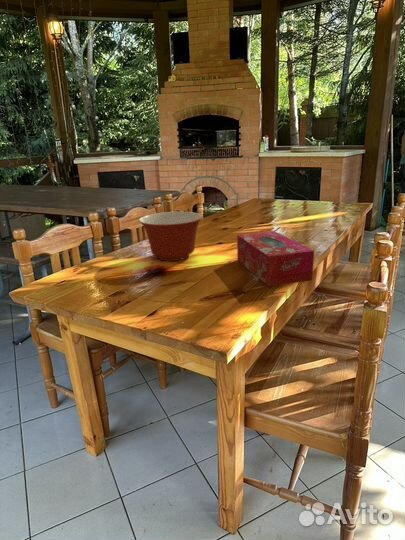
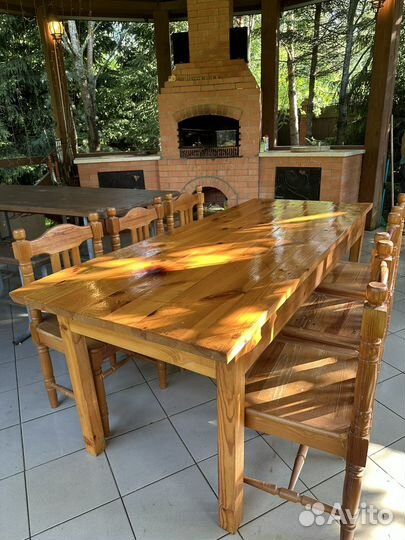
- tissue box [236,230,315,287]
- mixing bowl [138,211,203,262]
